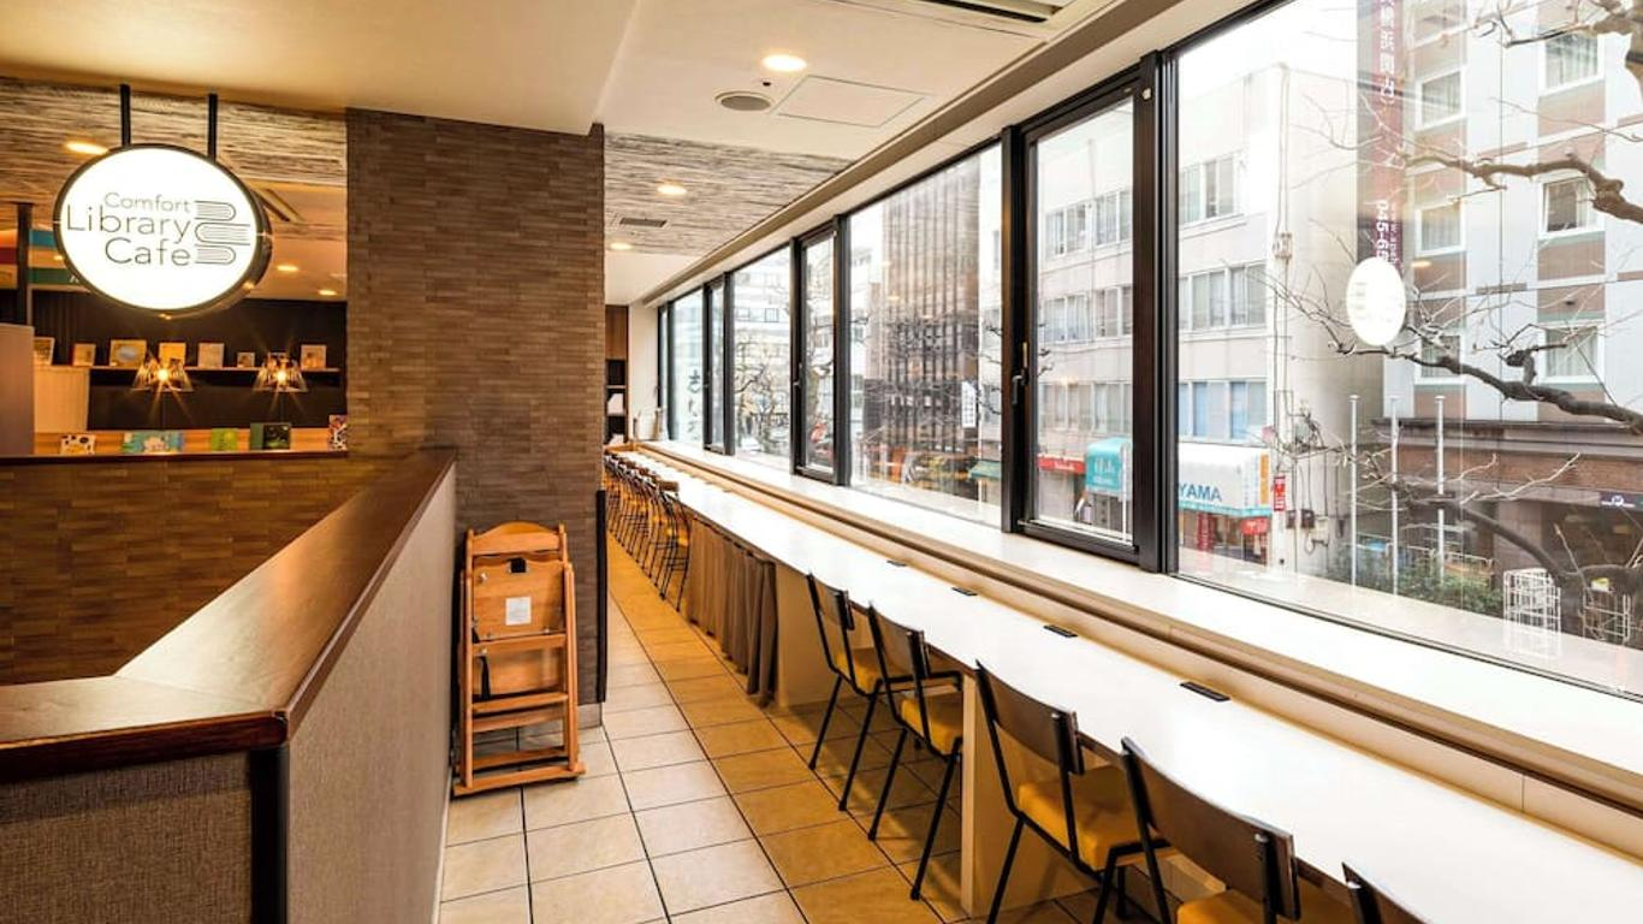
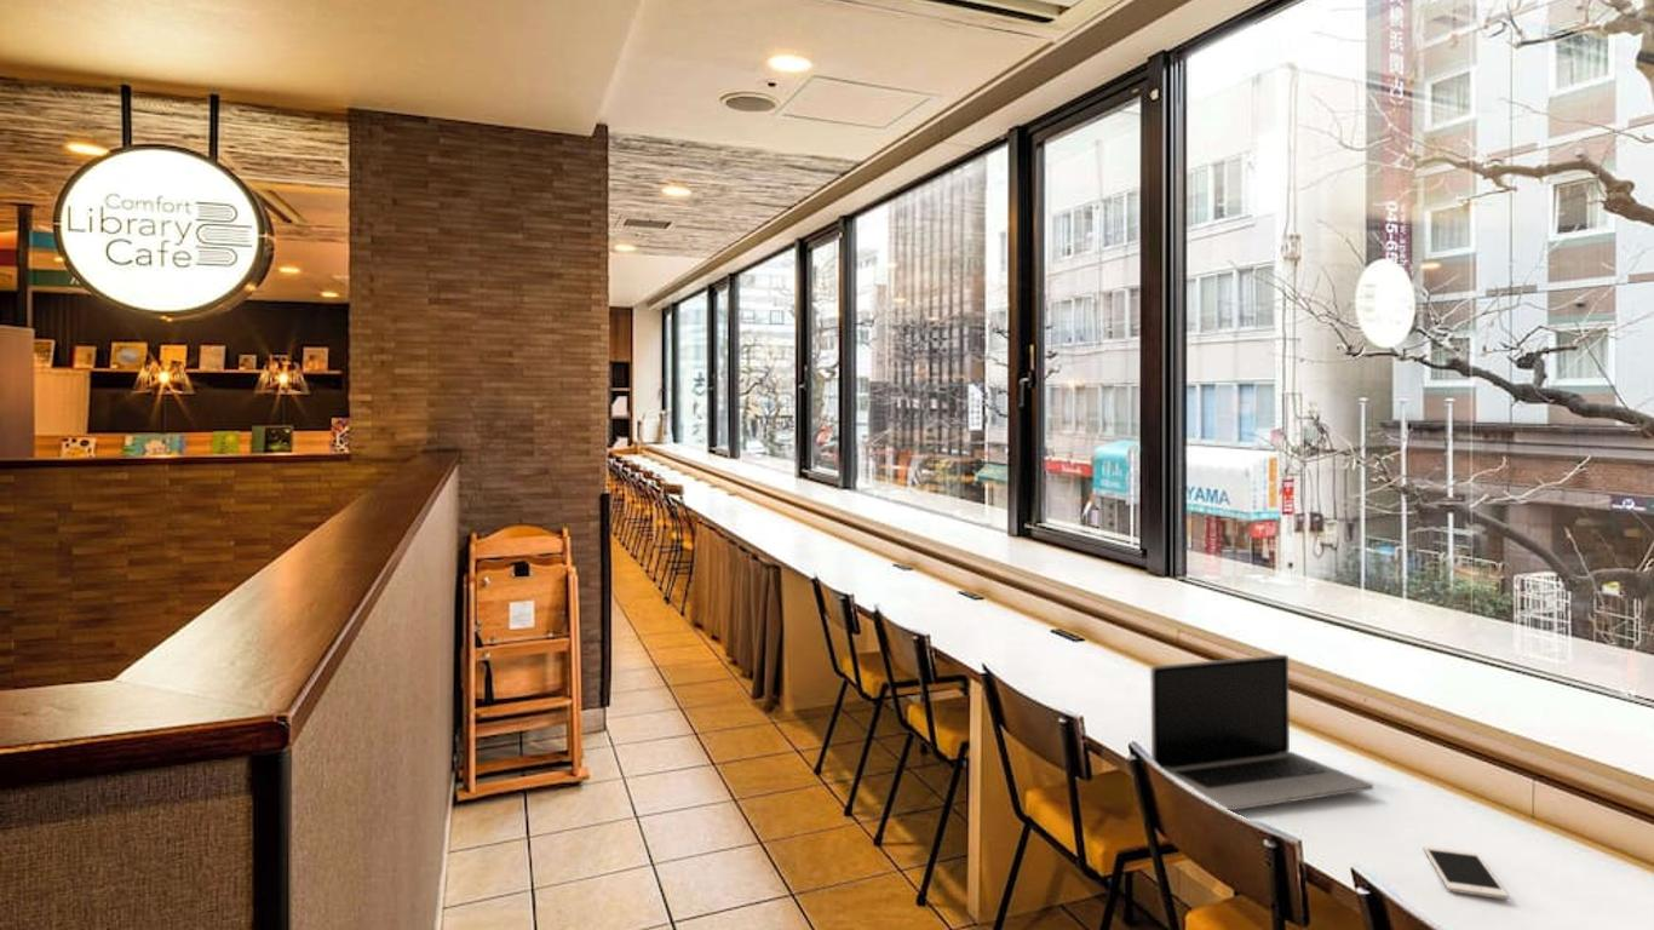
+ cell phone [1422,845,1510,900]
+ laptop [1149,654,1374,811]
